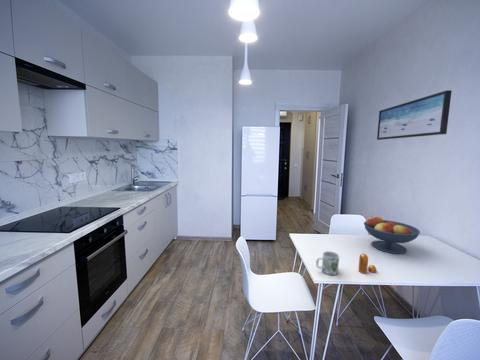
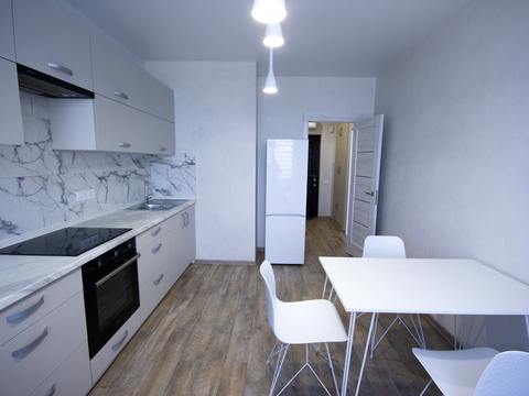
- fruit bowl [363,216,421,255]
- mug [315,250,340,276]
- pepper shaker [358,253,378,274]
- wall art [376,89,453,141]
